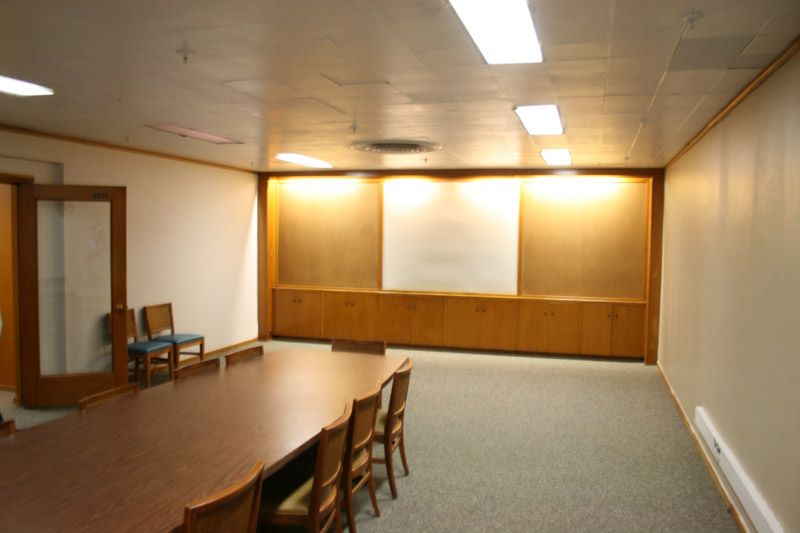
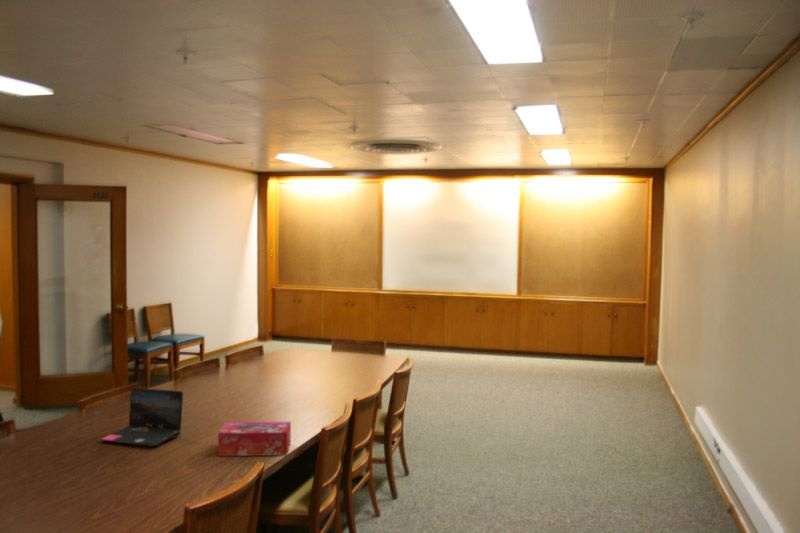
+ laptop [99,387,184,448]
+ tissue box [217,421,292,457]
